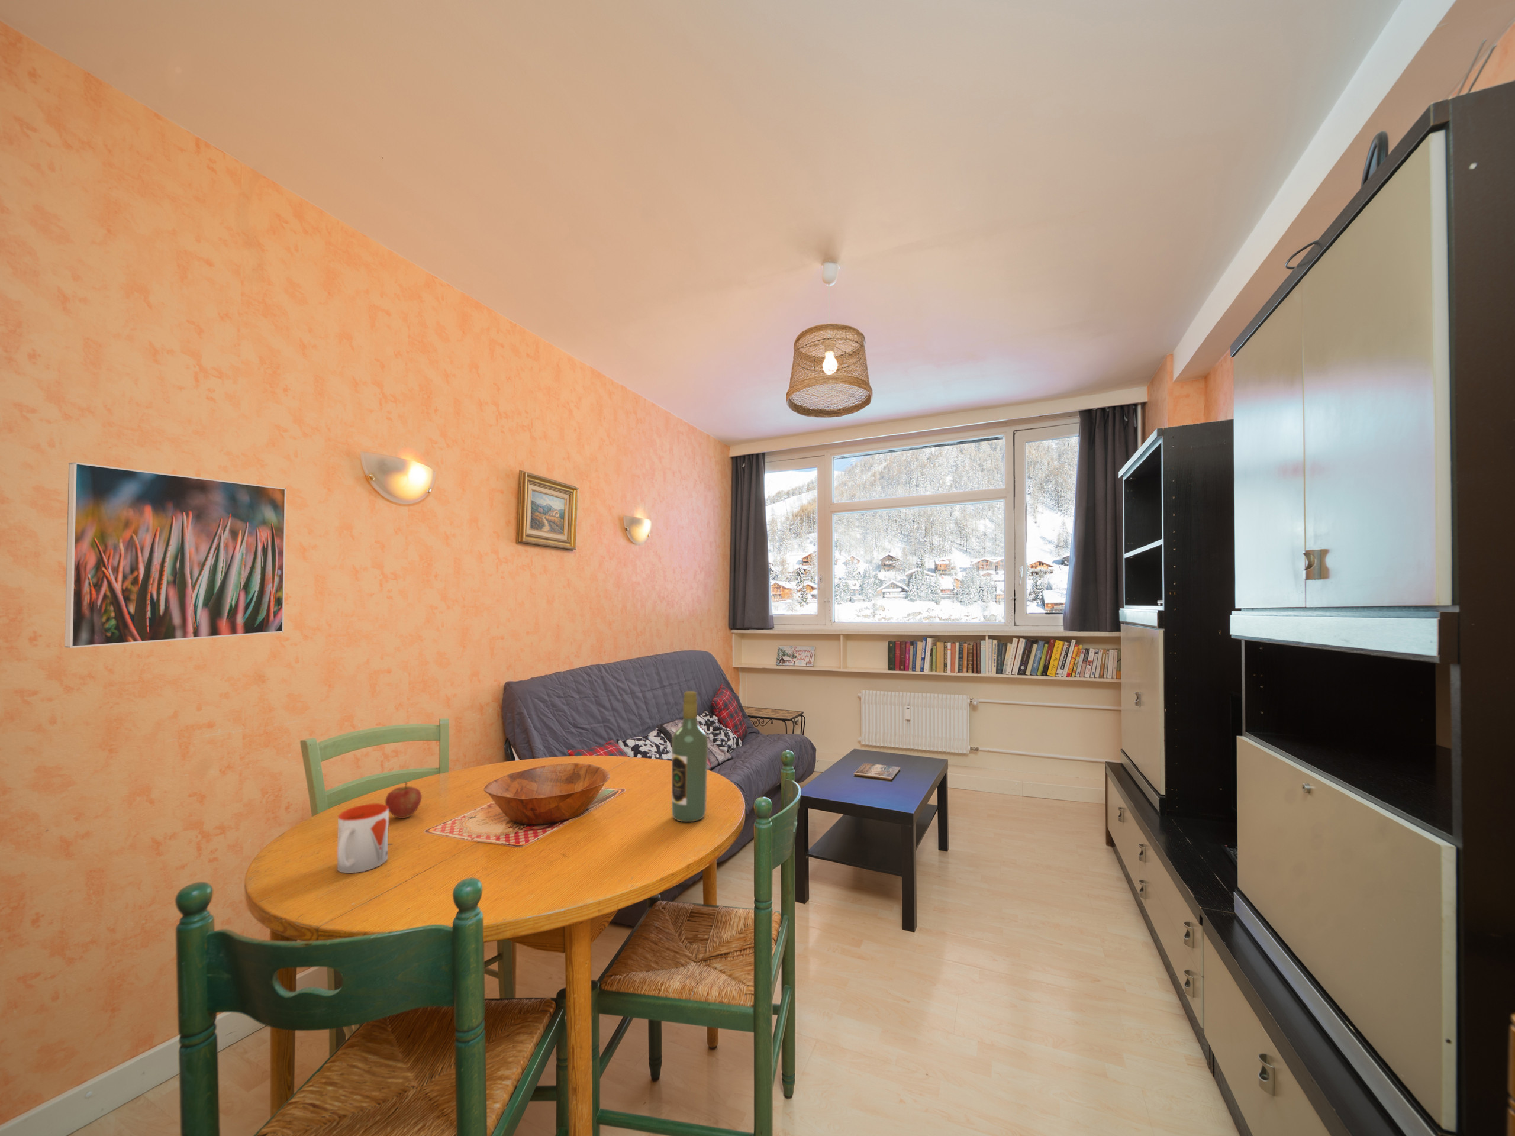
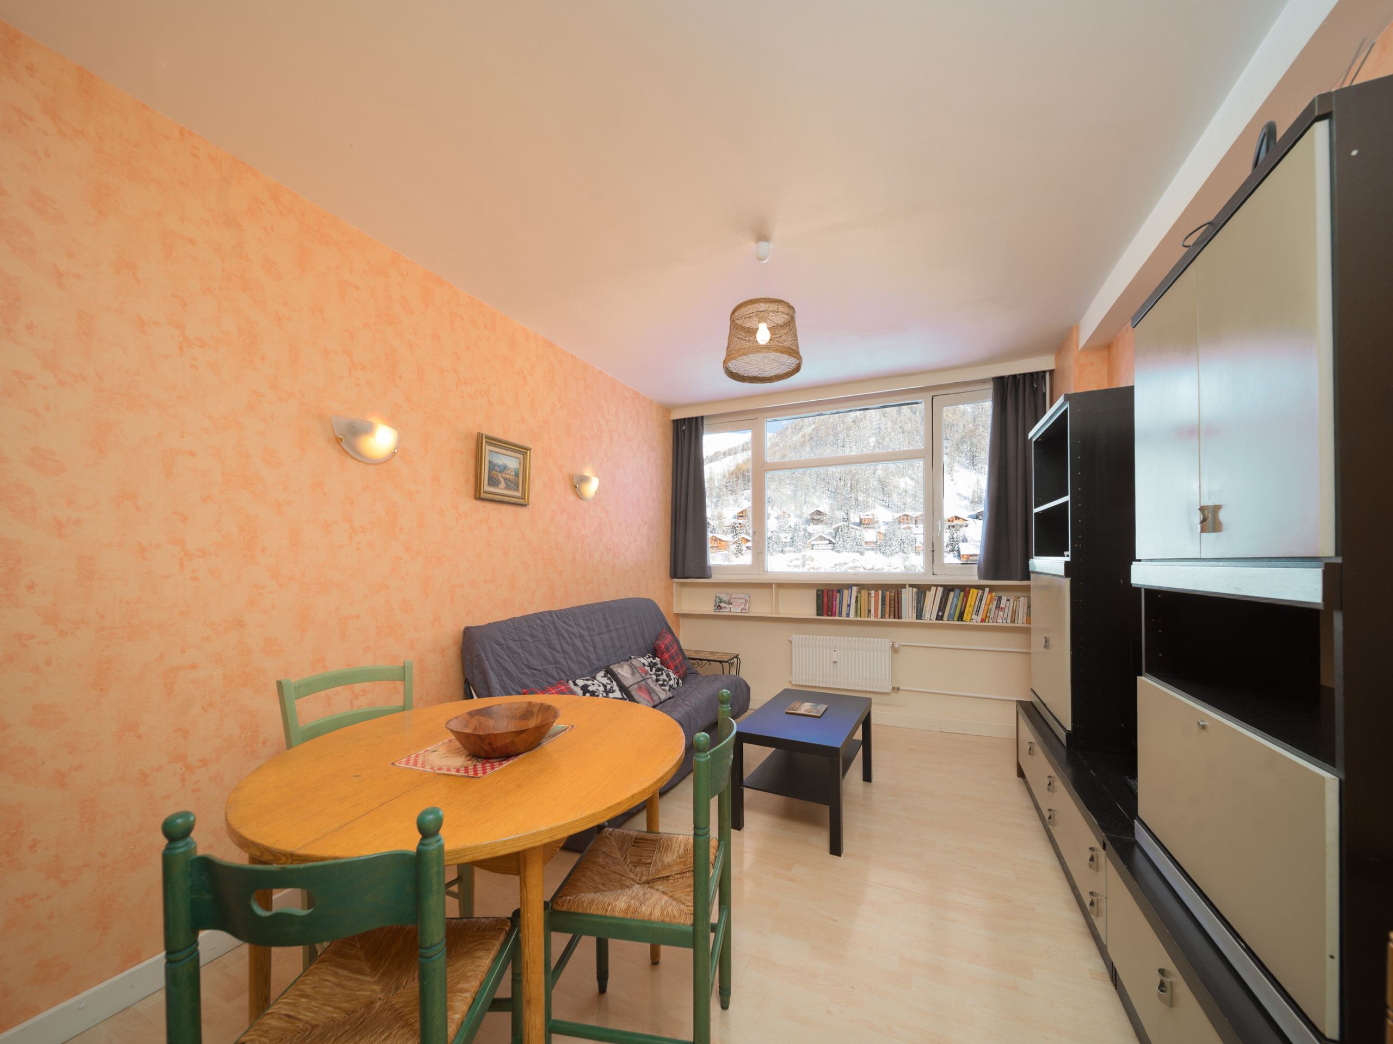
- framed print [64,462,287,648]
- wine bottle [672,691,709,822]
- mug [336,803,389,873]
- apple [384,780,422,819]
